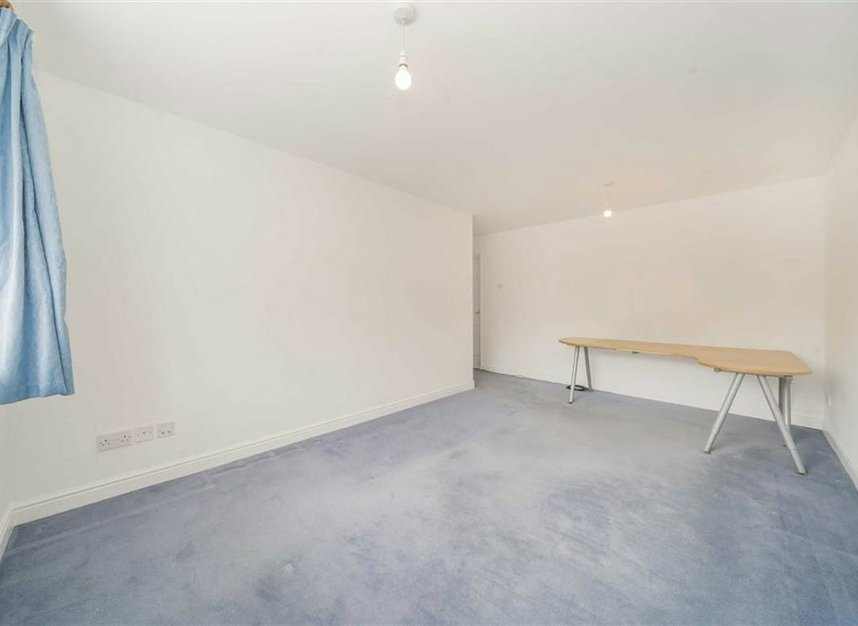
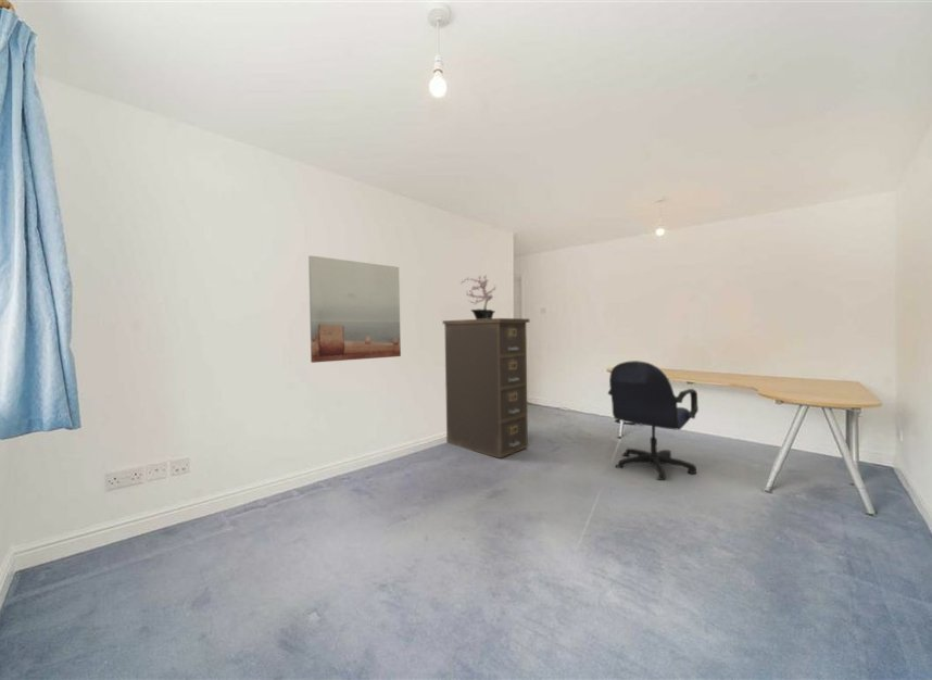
+ filing cabinet [442,317,530,459]
+ office chair [607,360,700,481]
+ potted plant [459,274,498,319]
+ wall art [307,254,402,364]
